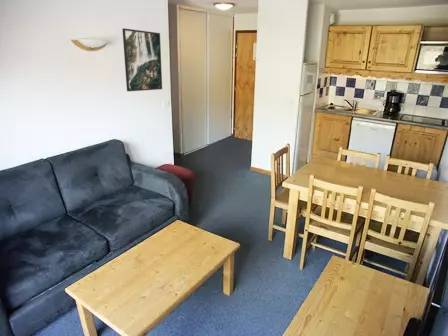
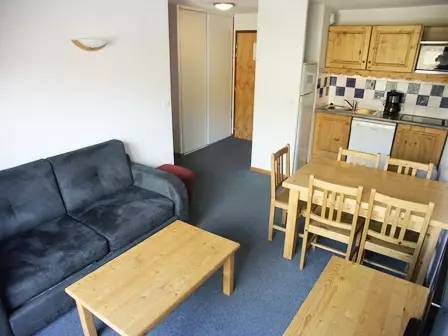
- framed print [121,27,163,92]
